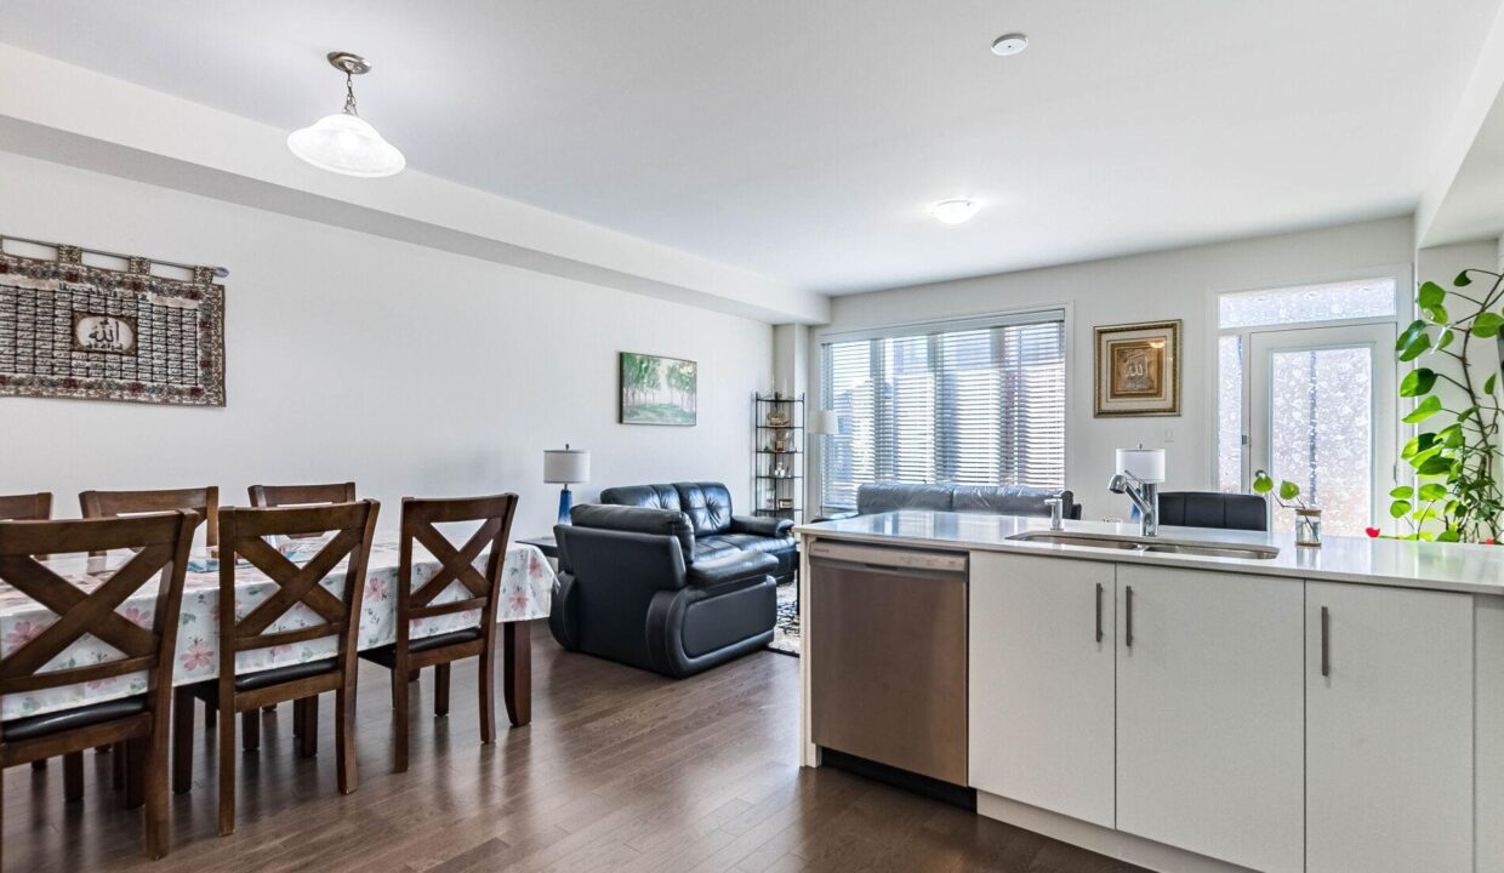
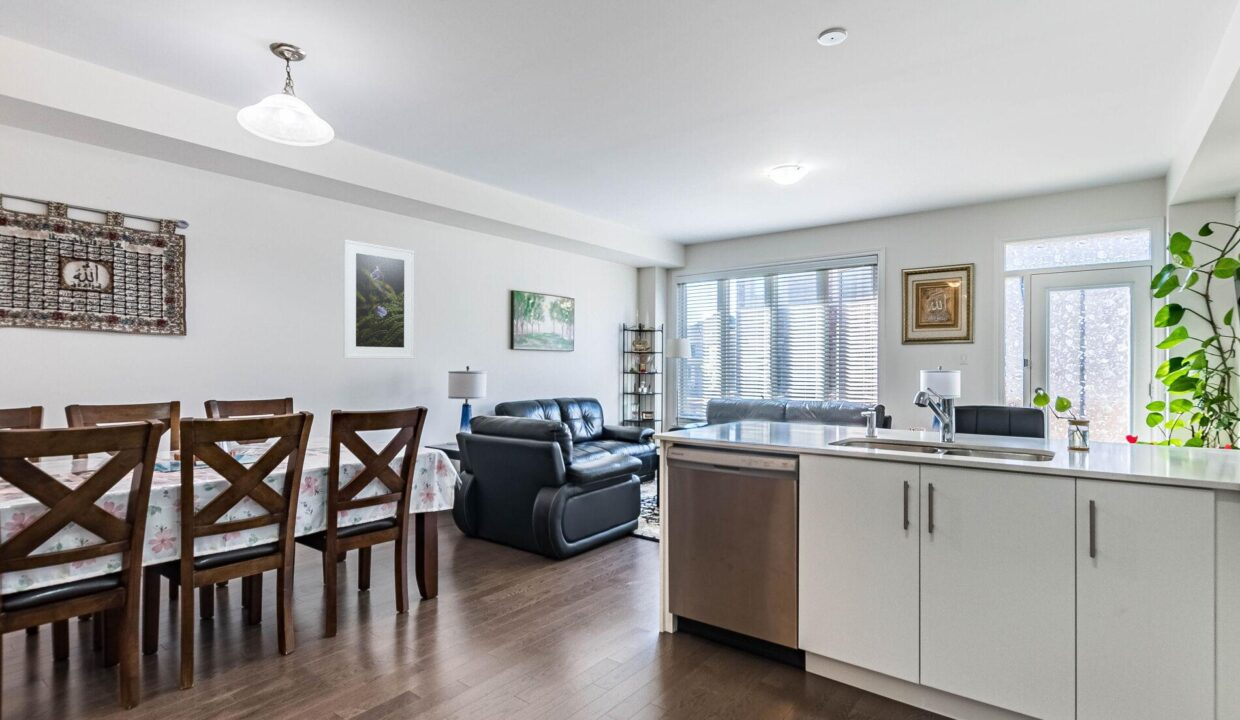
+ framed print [342,238,415,360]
